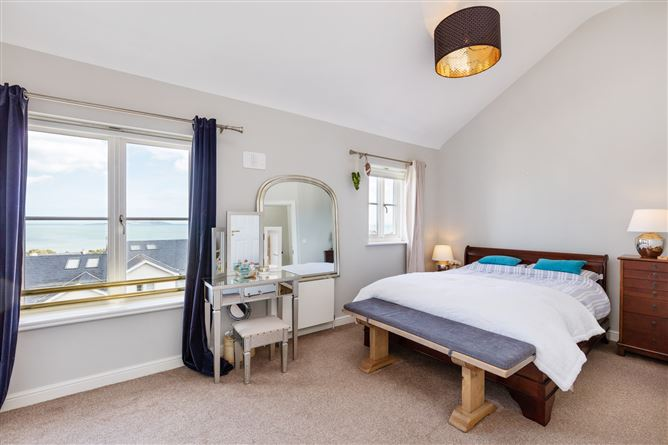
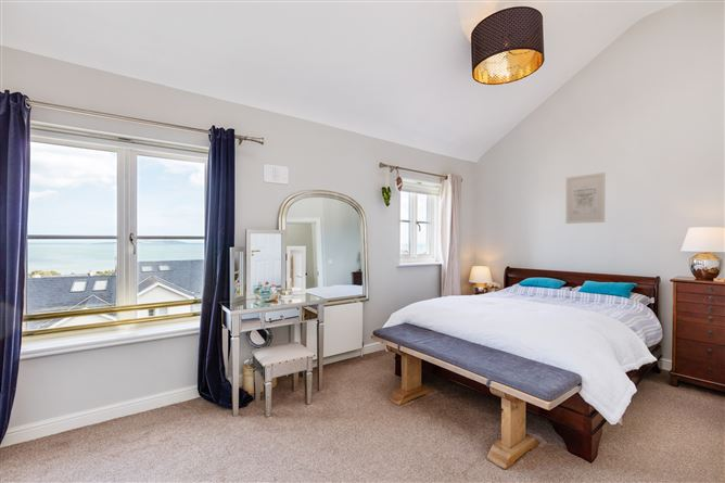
+ wall art [564,171,606,225]
